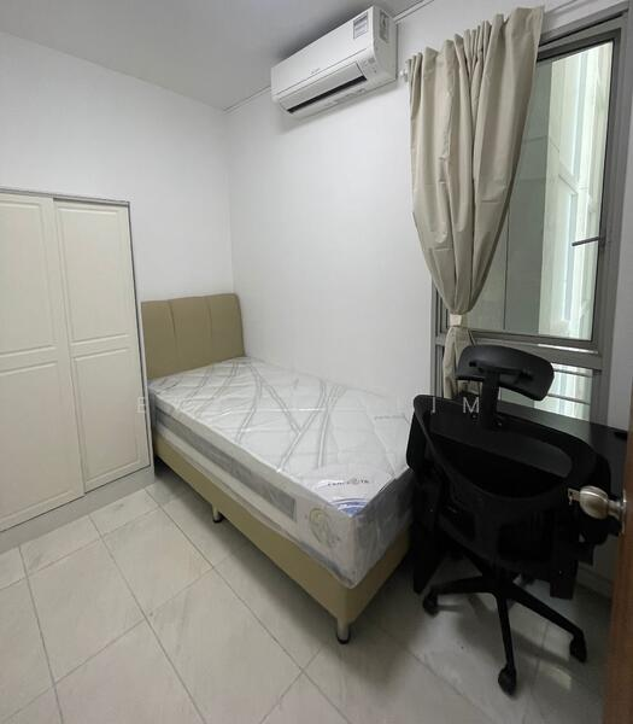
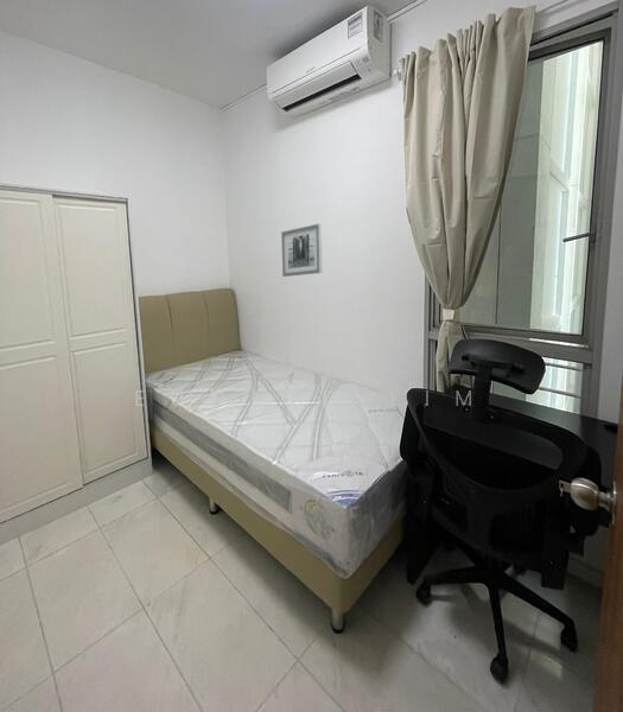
+ wall art [280,223,323,278]
